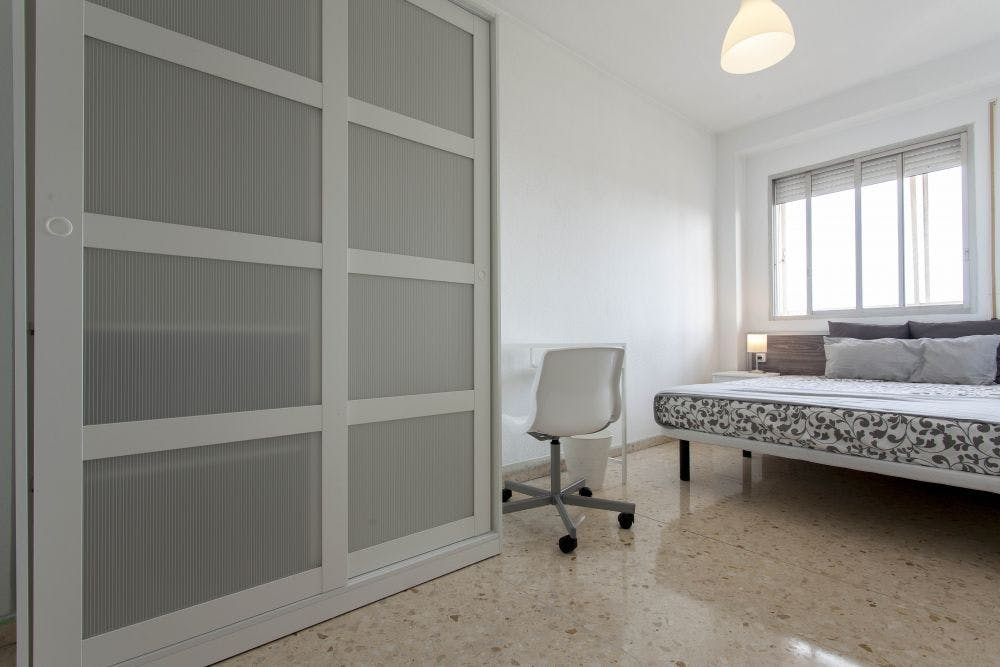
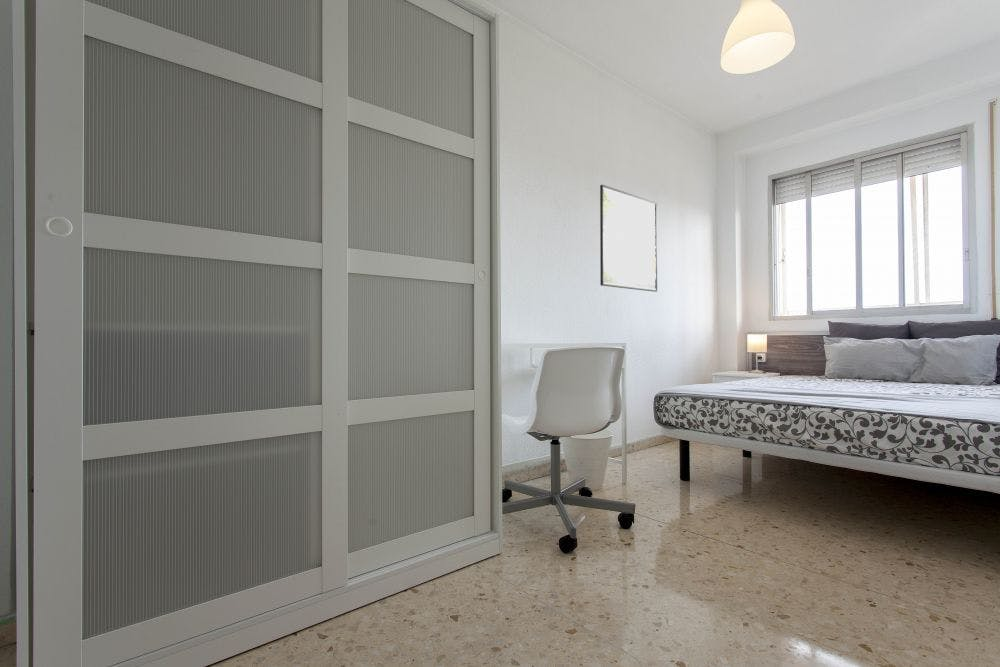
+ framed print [599,184,658,293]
